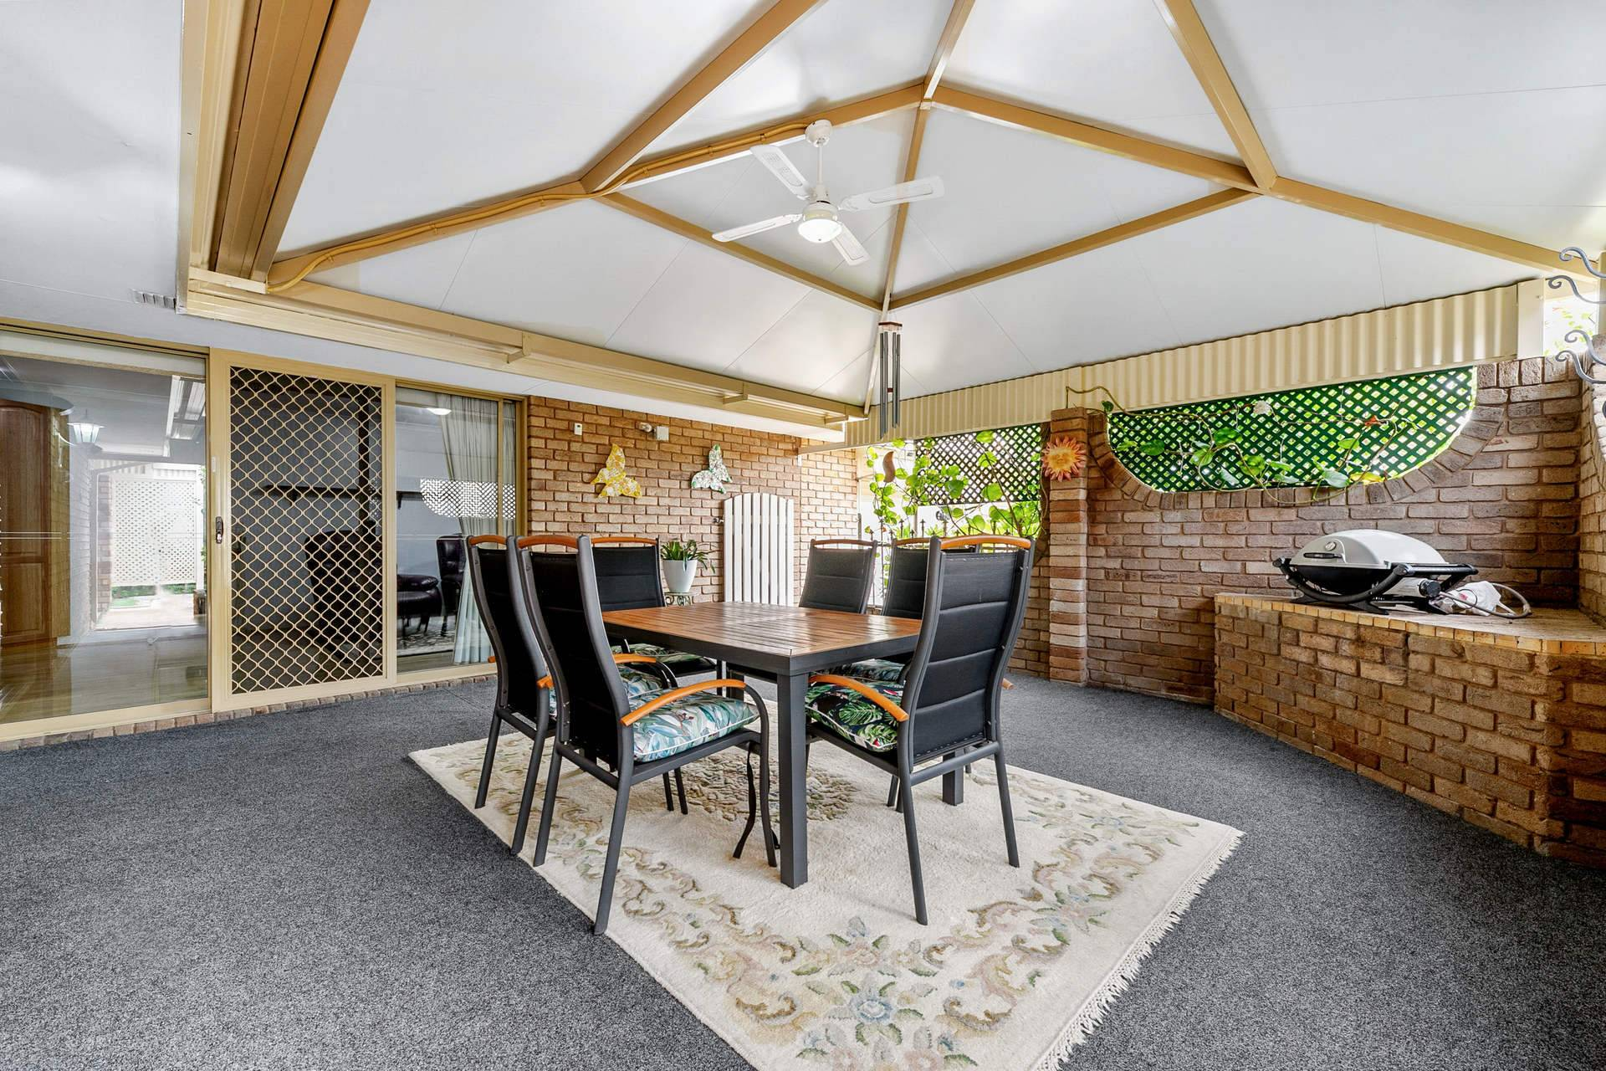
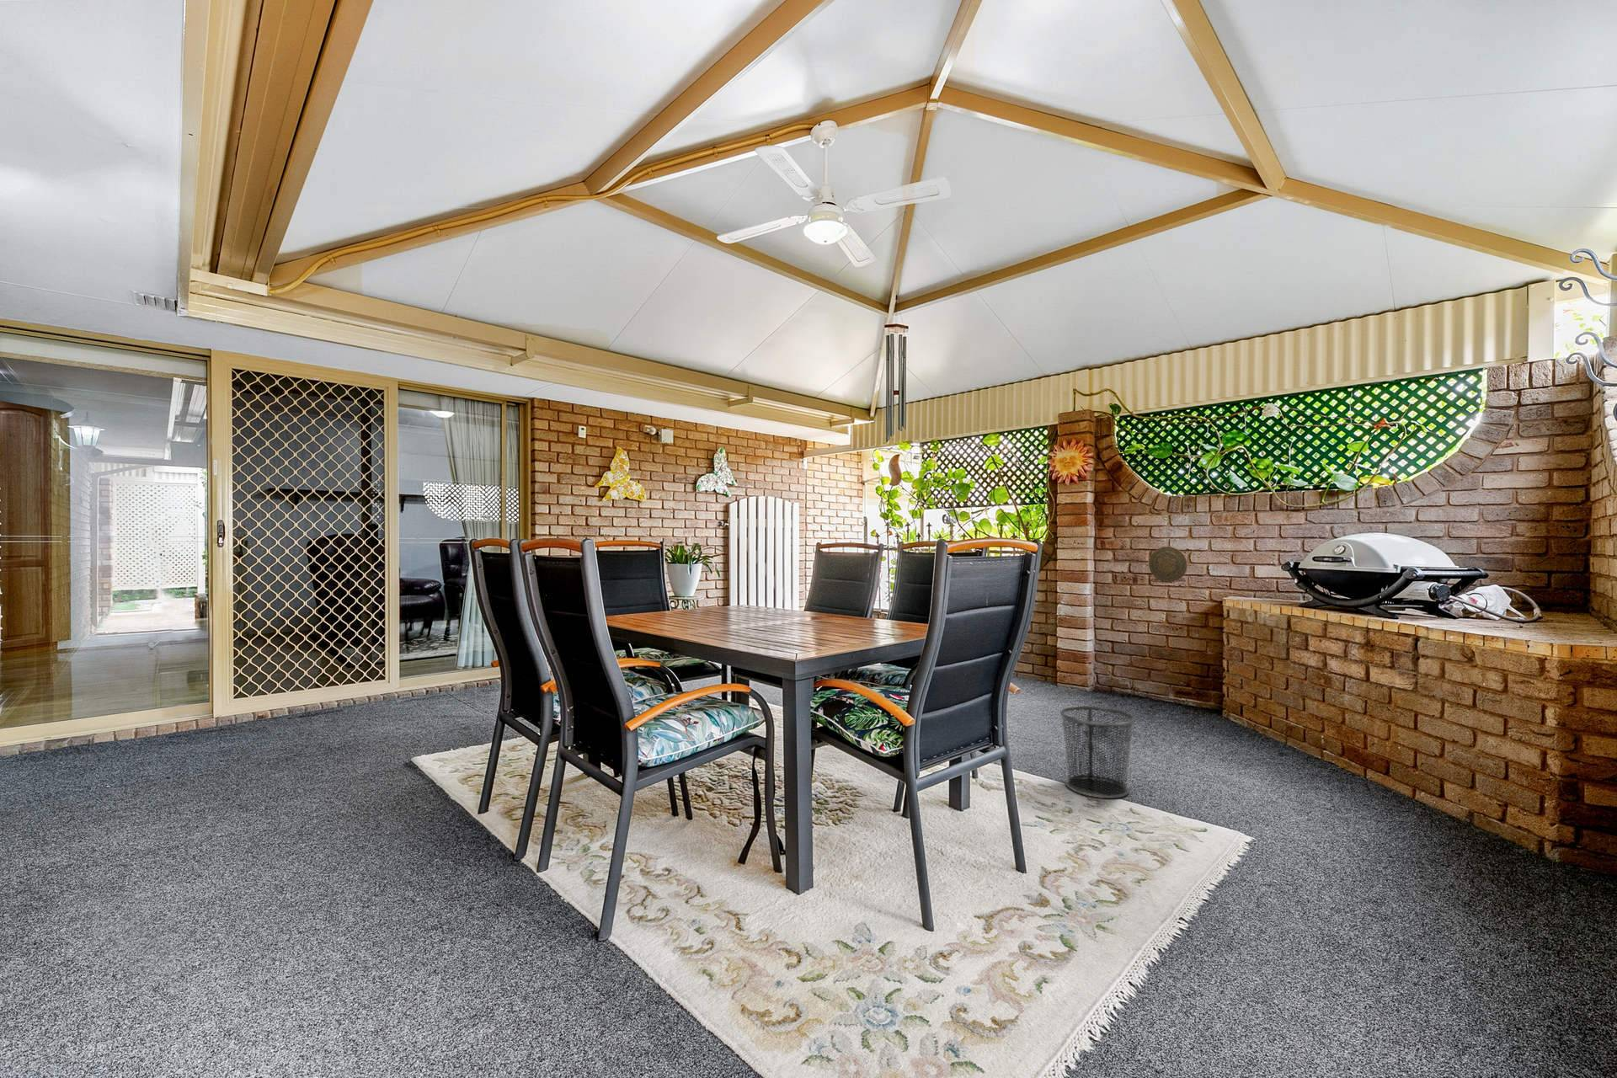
+ waste bin [1060,705,1136,799]
+ decorative plate [1148,546,1189,584]
